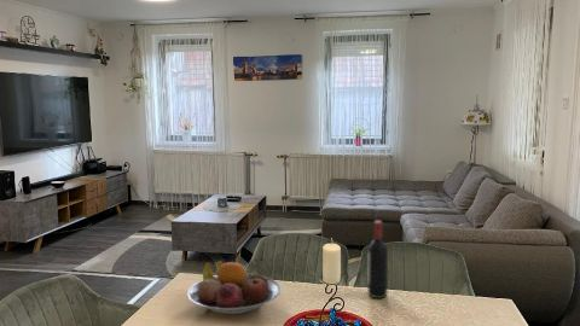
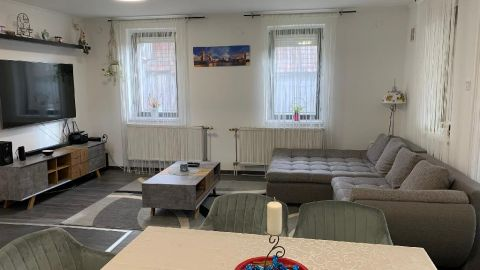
- fruit bowl [186,260,282,315]
- wine bottle [367,220,389,299]
